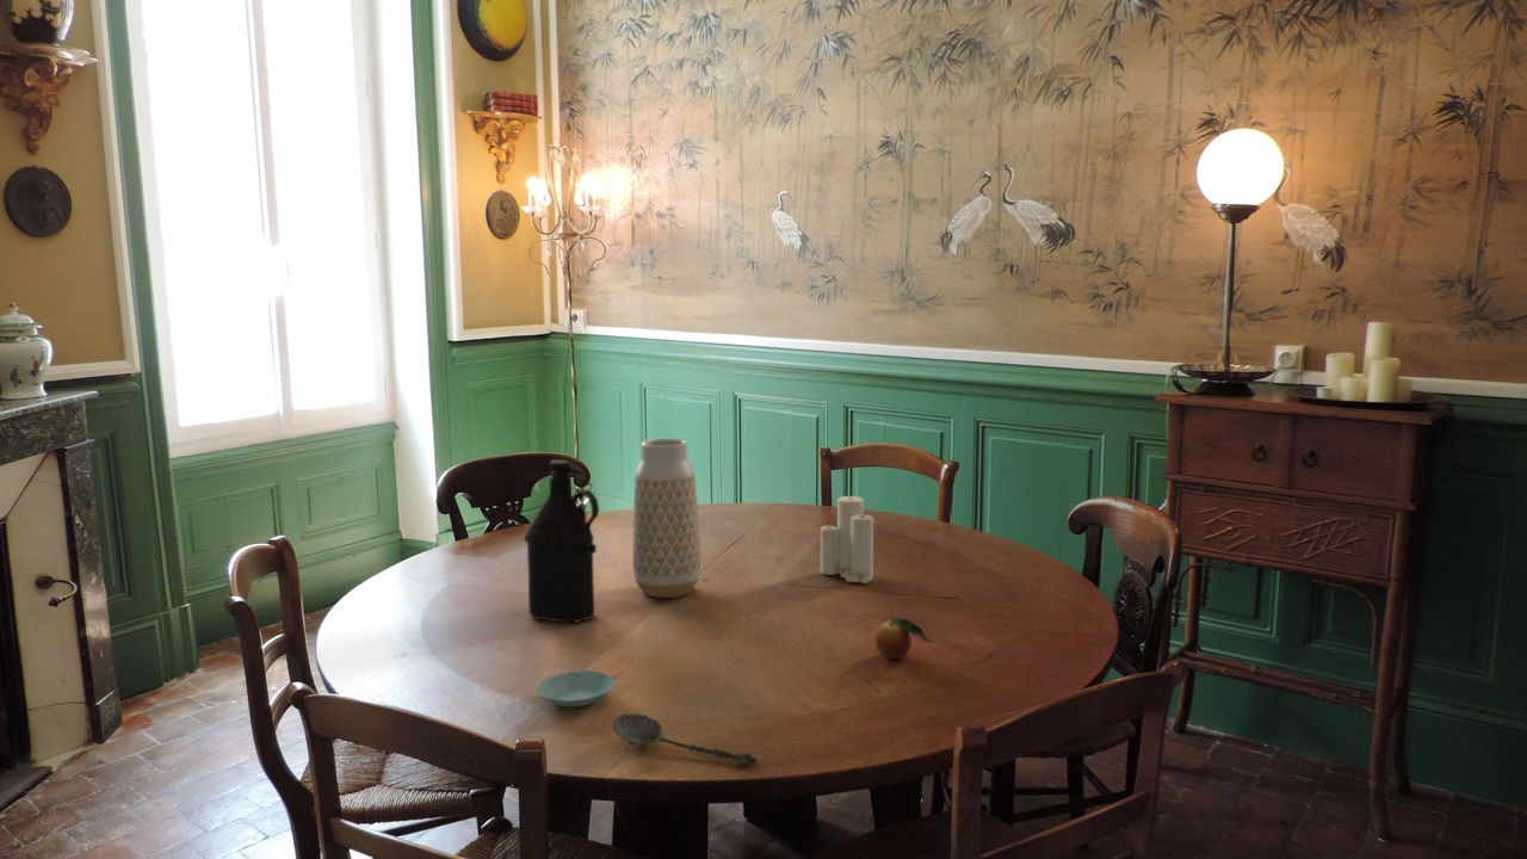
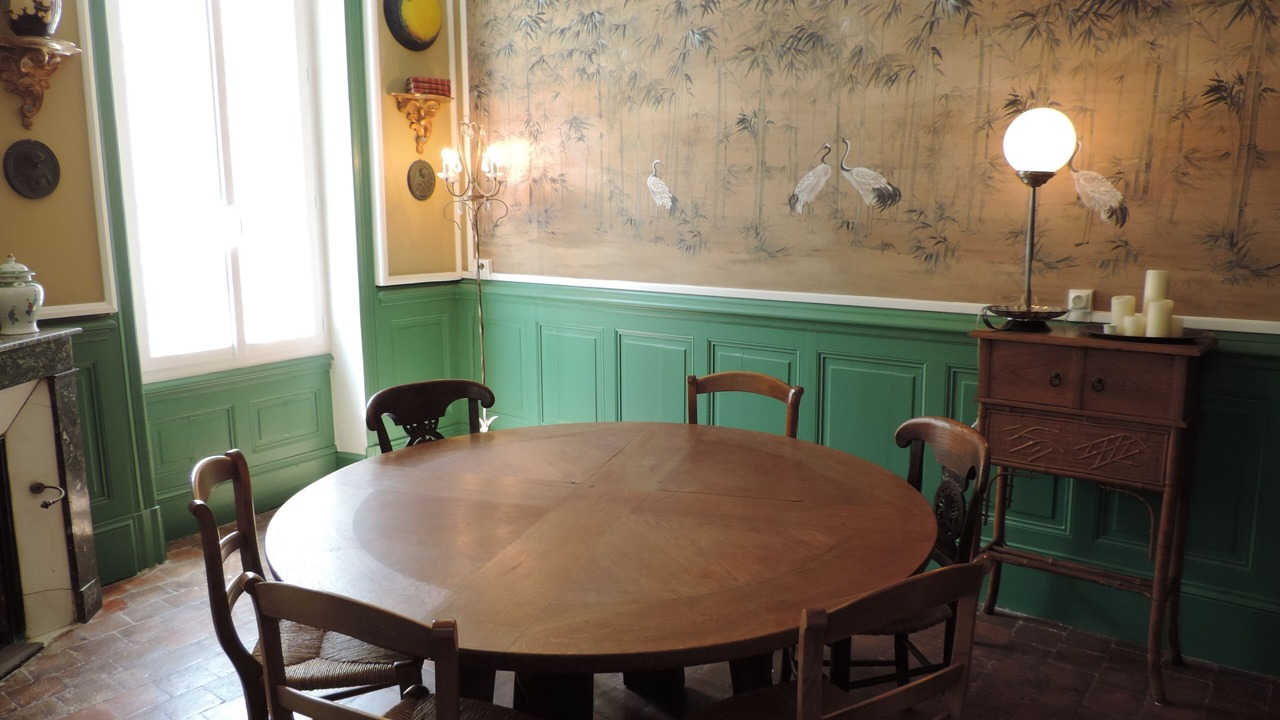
- bottle [524,459,600,623]
- fruit [873,608,934,660]
- candle [820,495,874,585]
- saucer [536,669,616,709]
- vase [631,438,701,599]
- spoon [611,712,760,766]
